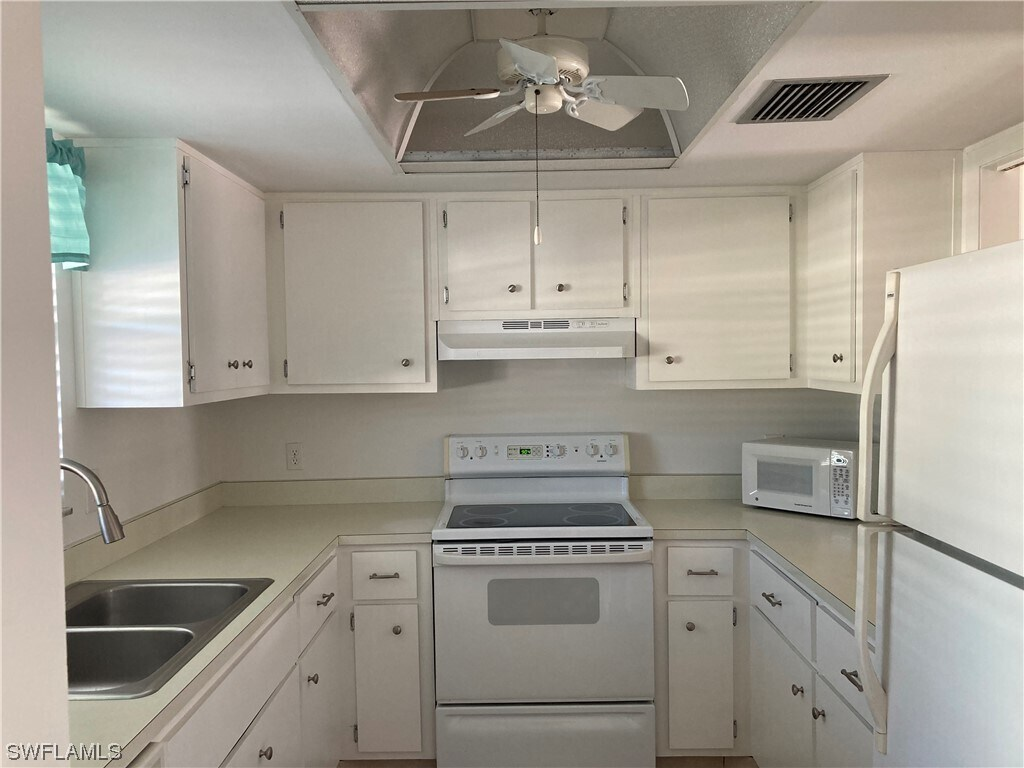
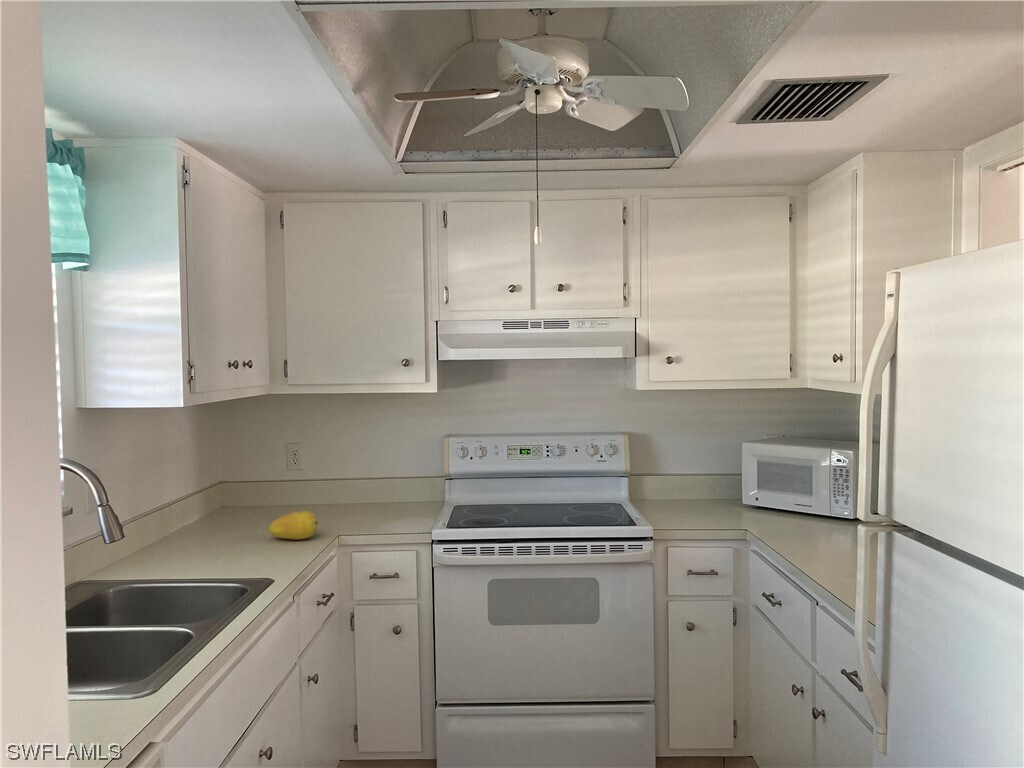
+ fruit [268,510,319,540]
